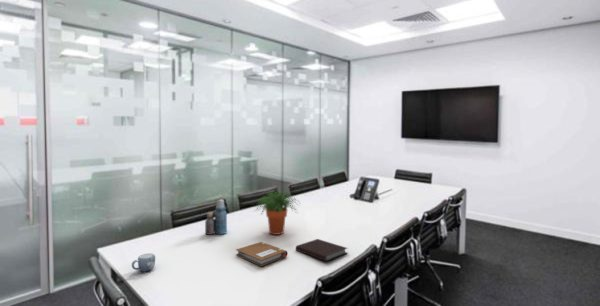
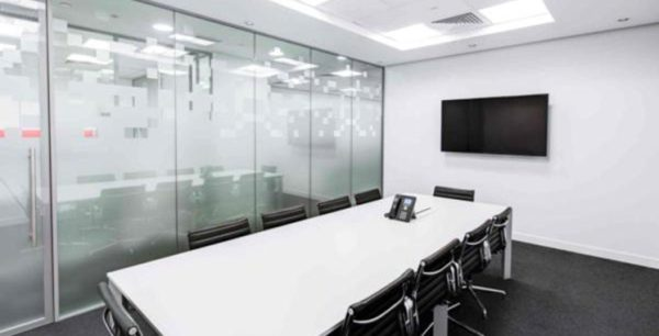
- bottle [204,199,228,236]
- potted plant [251,189,302,236]
- notebook [235,241,288,267]
- notebook [295,238,348,262]
- mug [131,252,156,273]
